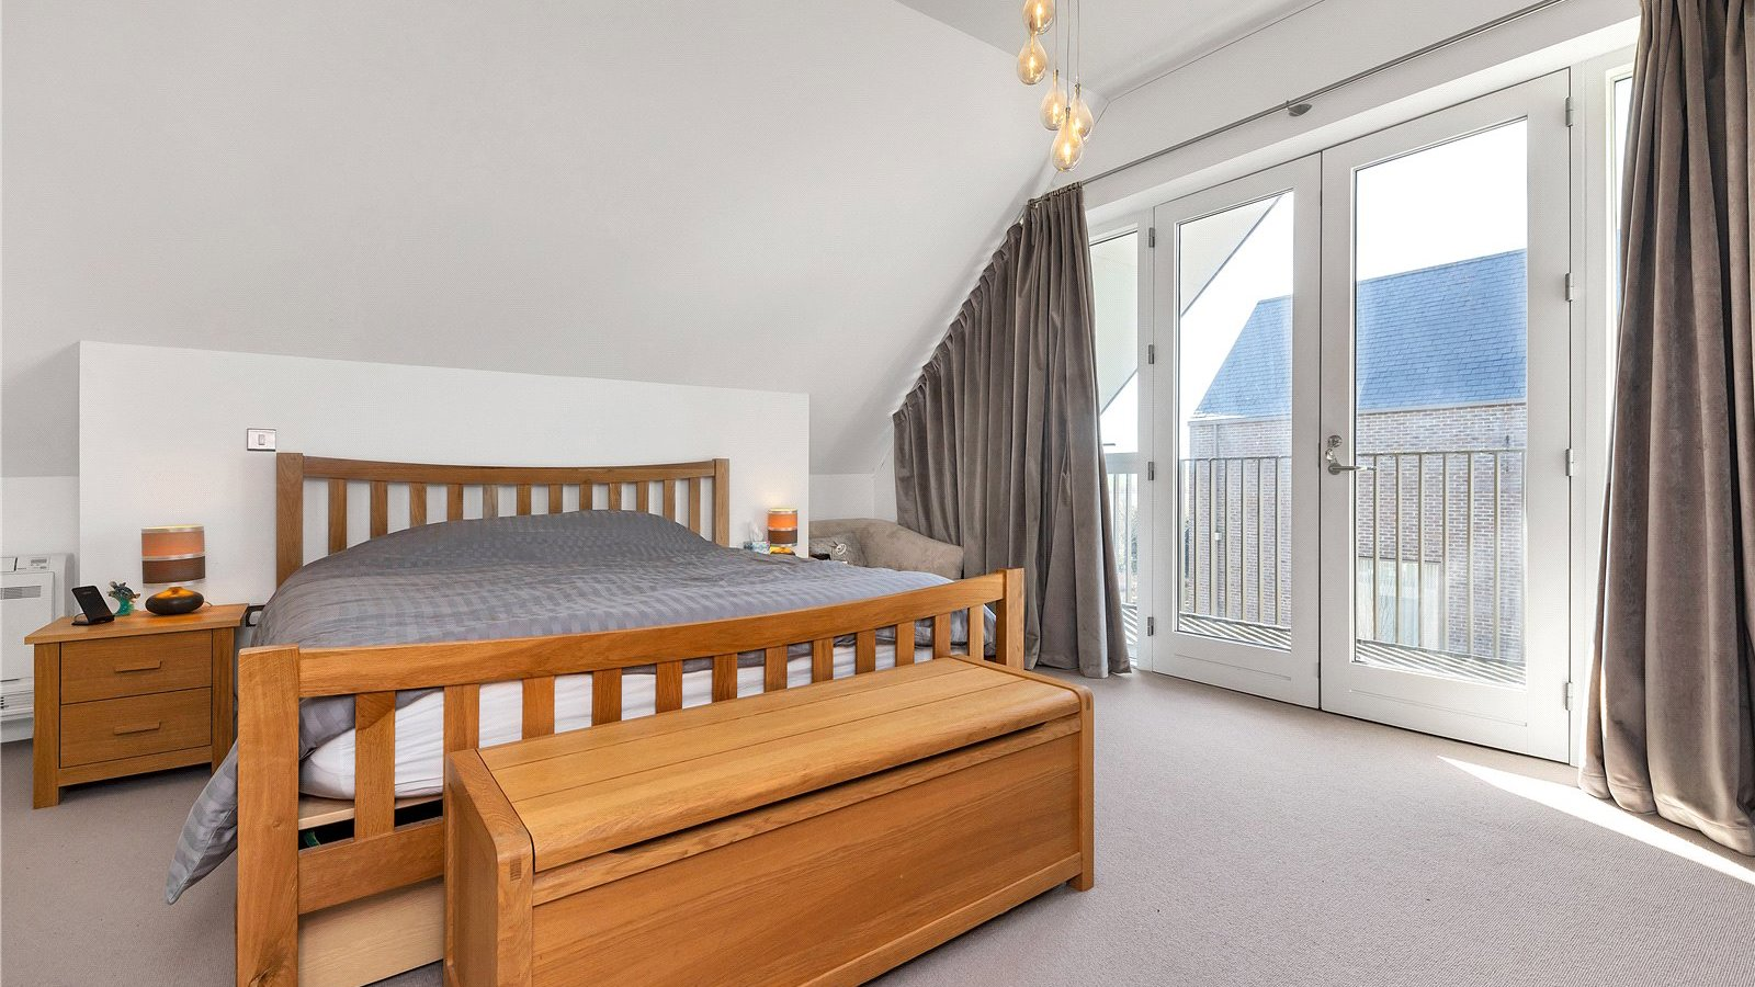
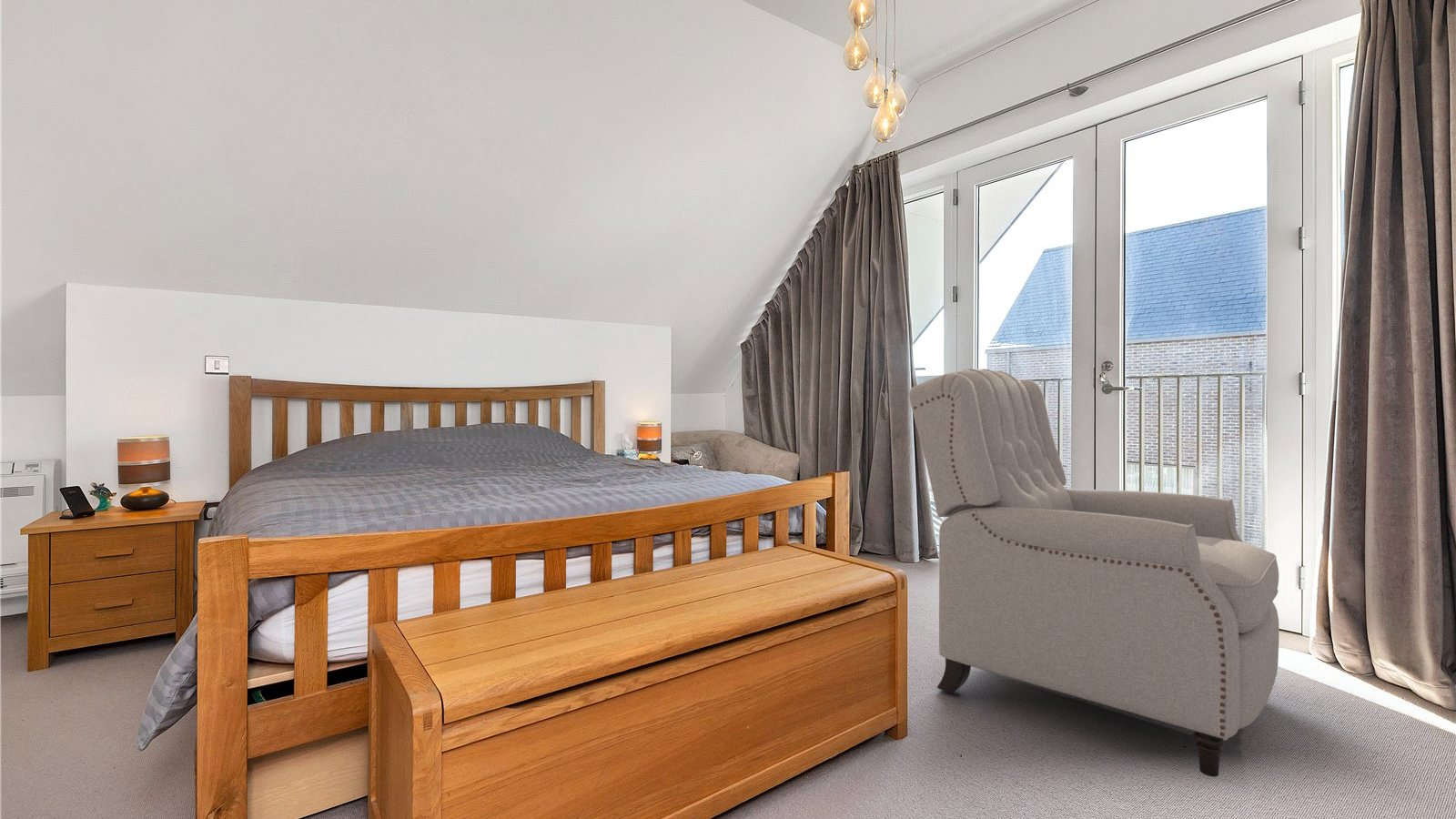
+ chair [908,368,1279,778]
